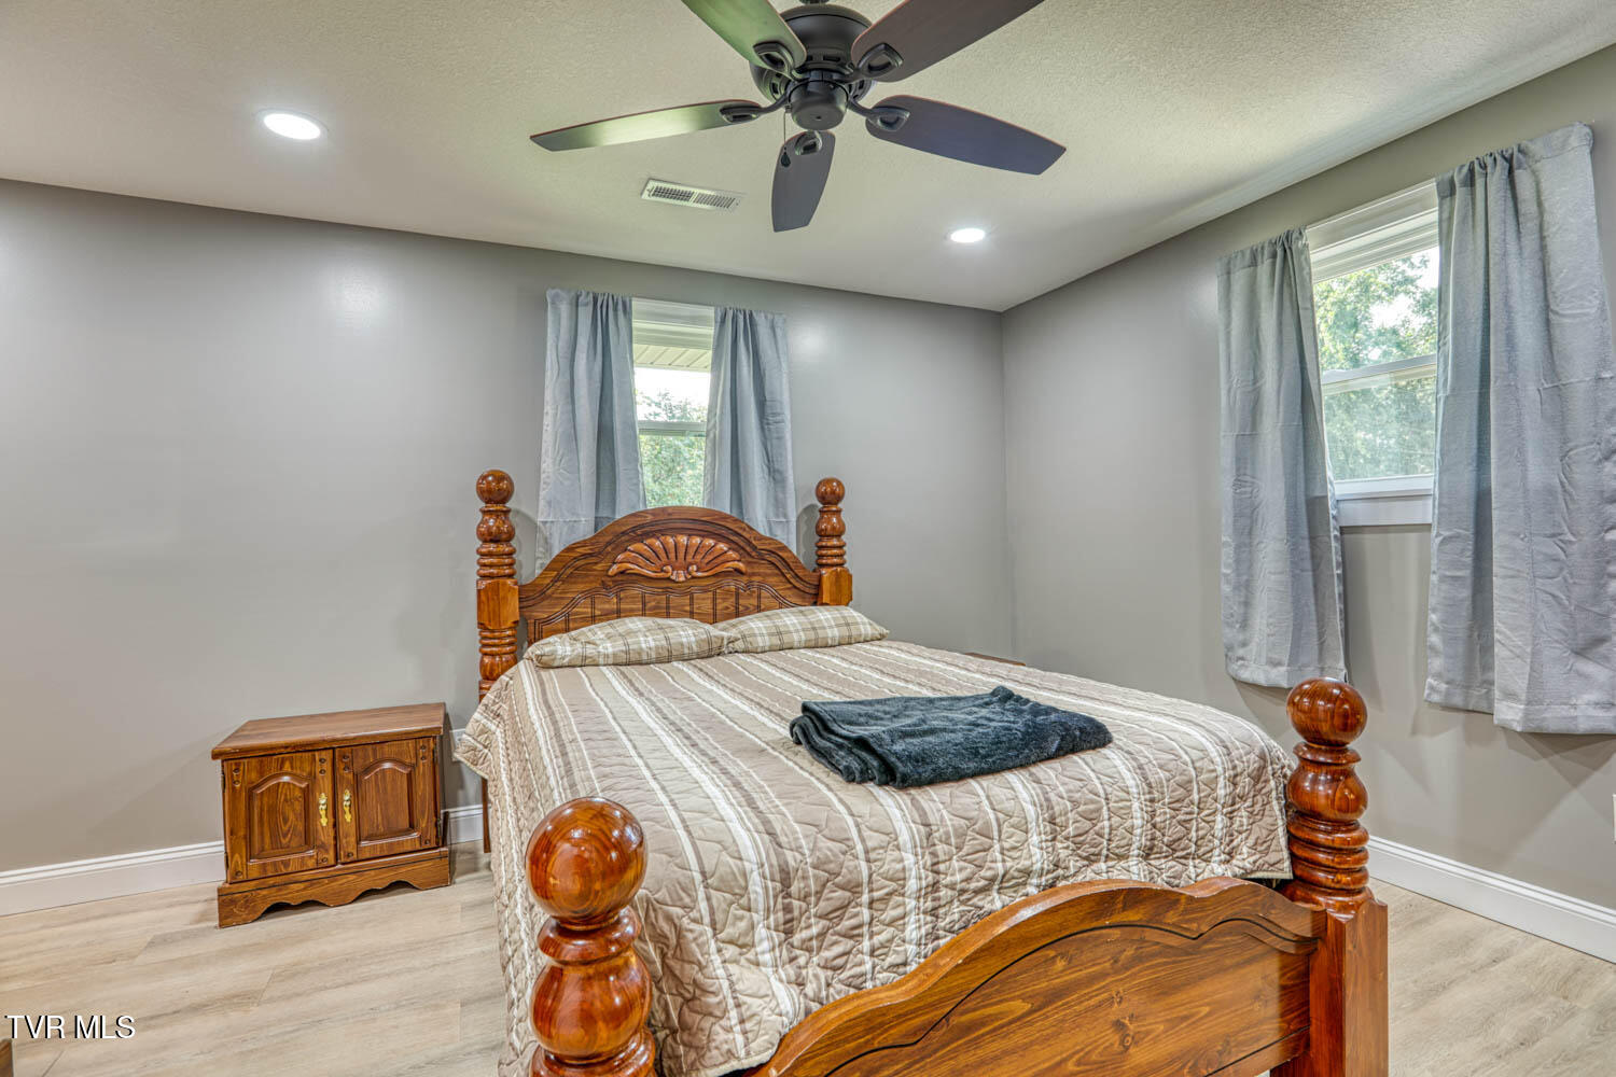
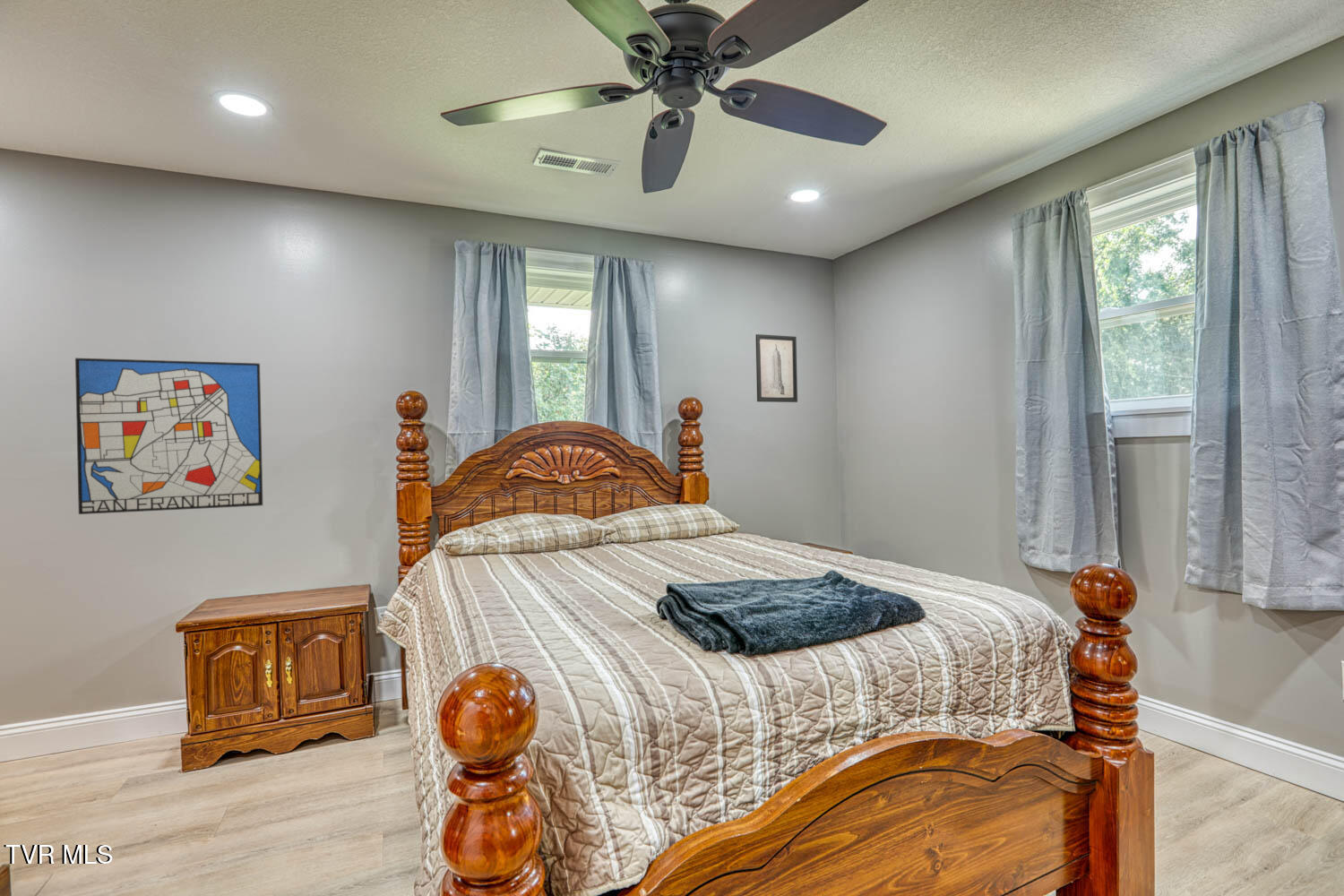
+ wall art [74,358,263,515]
+ wall art [755,333,798,403]
